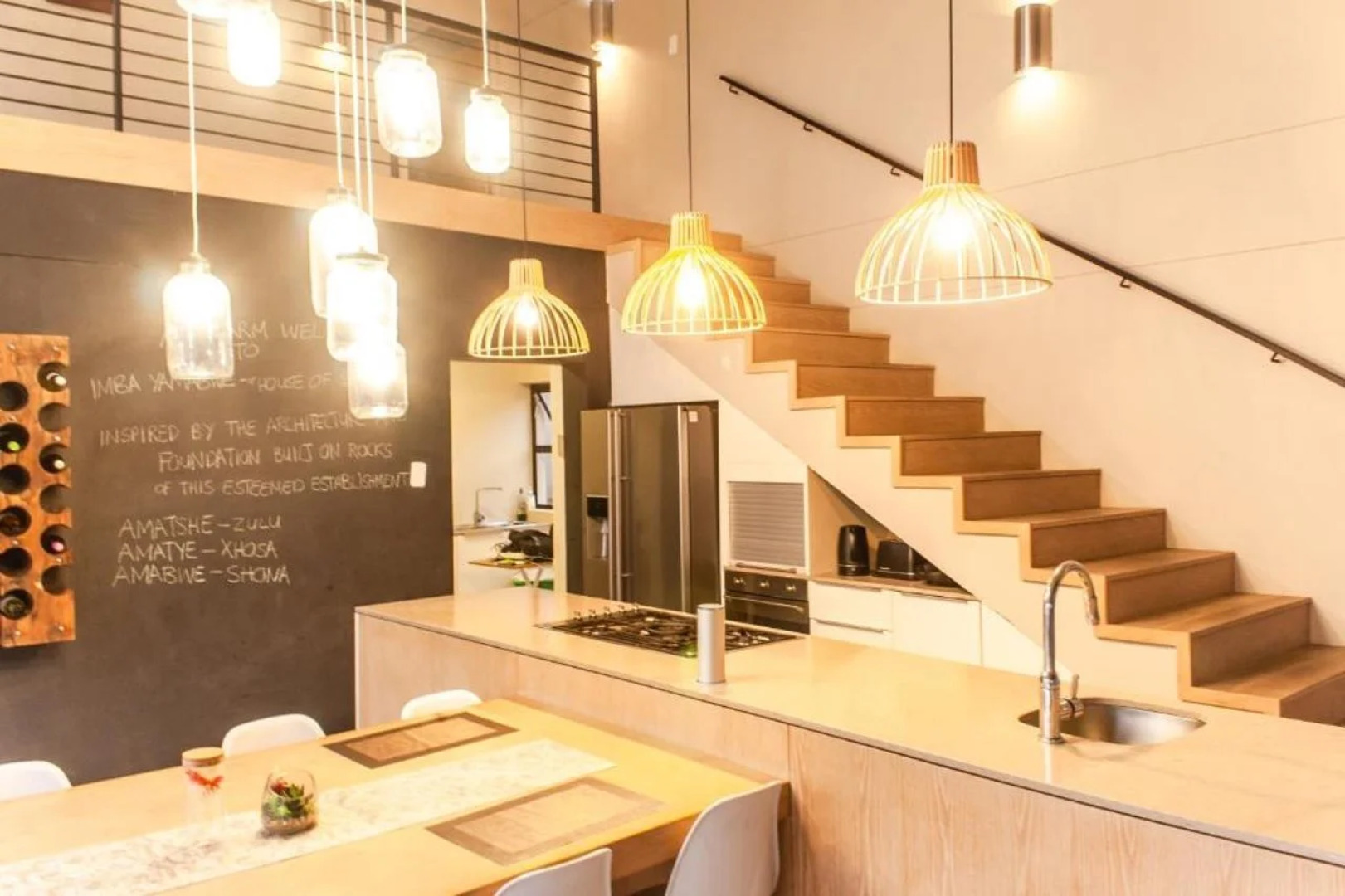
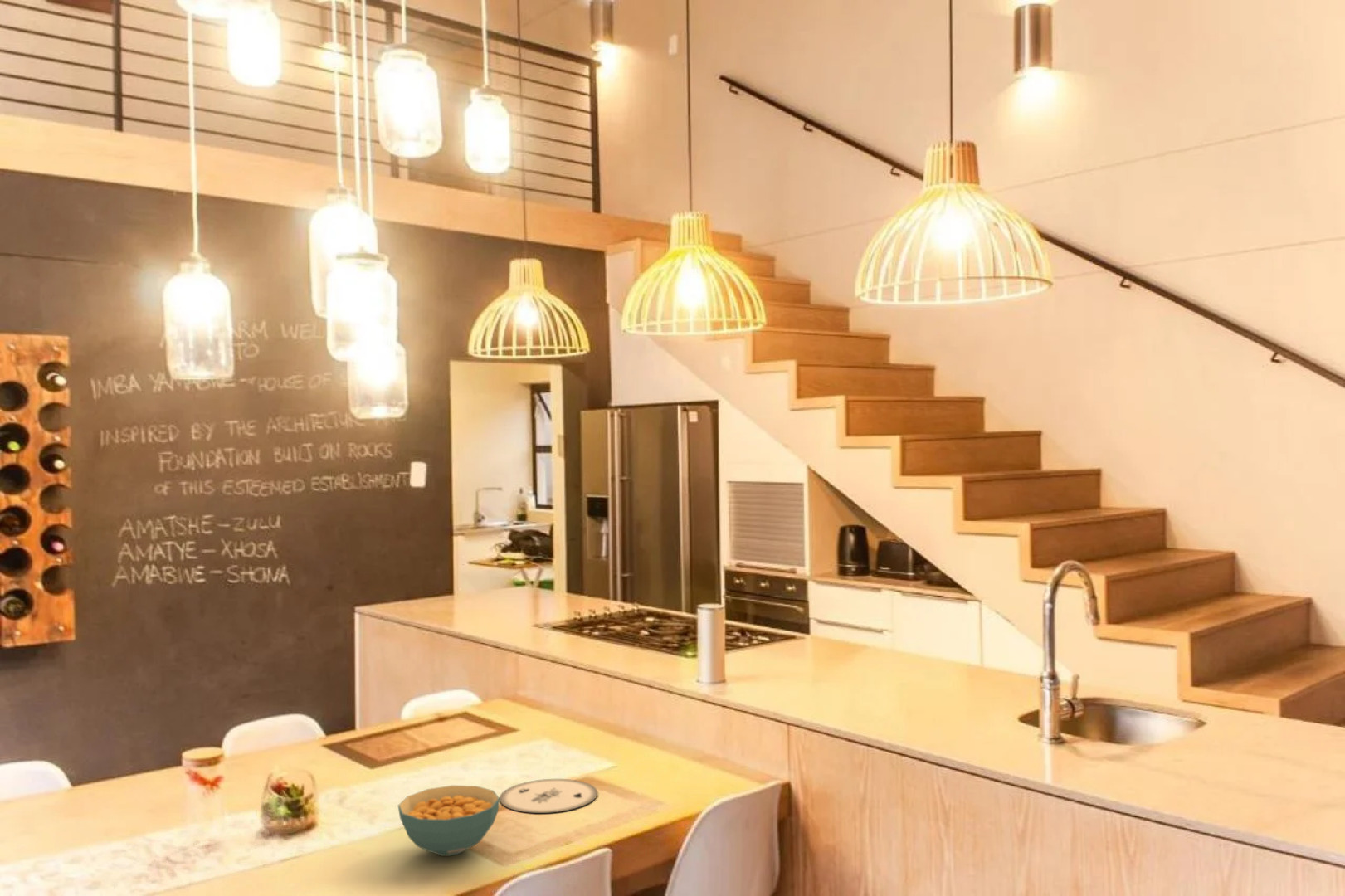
+ cereal bowl [397,785,500,857]
+ plate [499,778,598,814]
